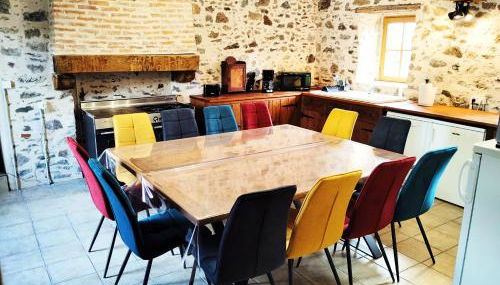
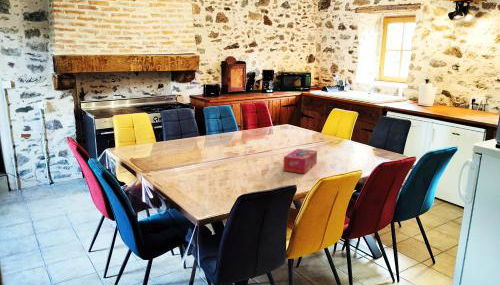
+ tissue box [282,148,318,175]
